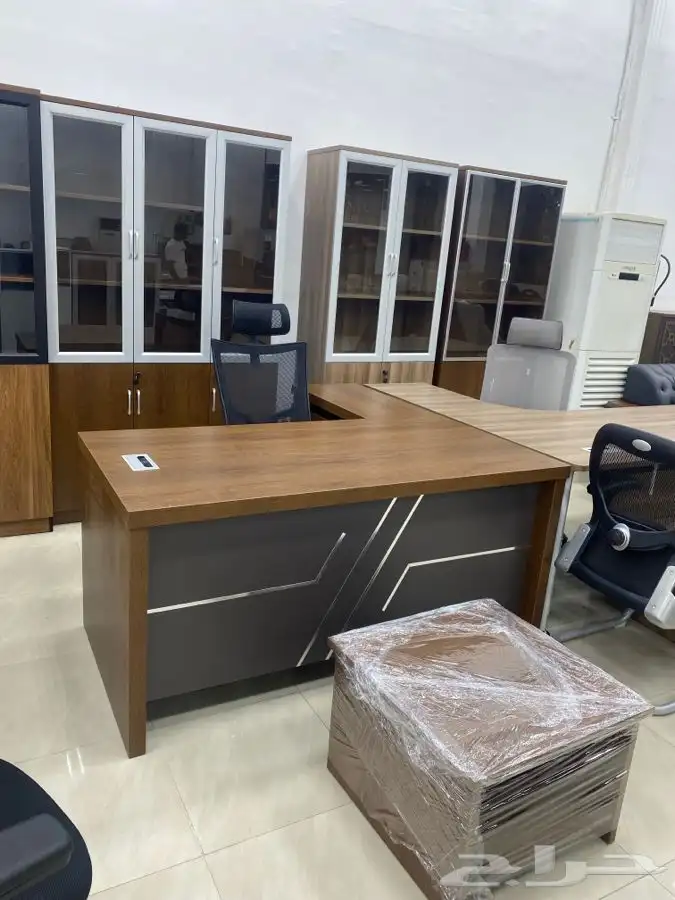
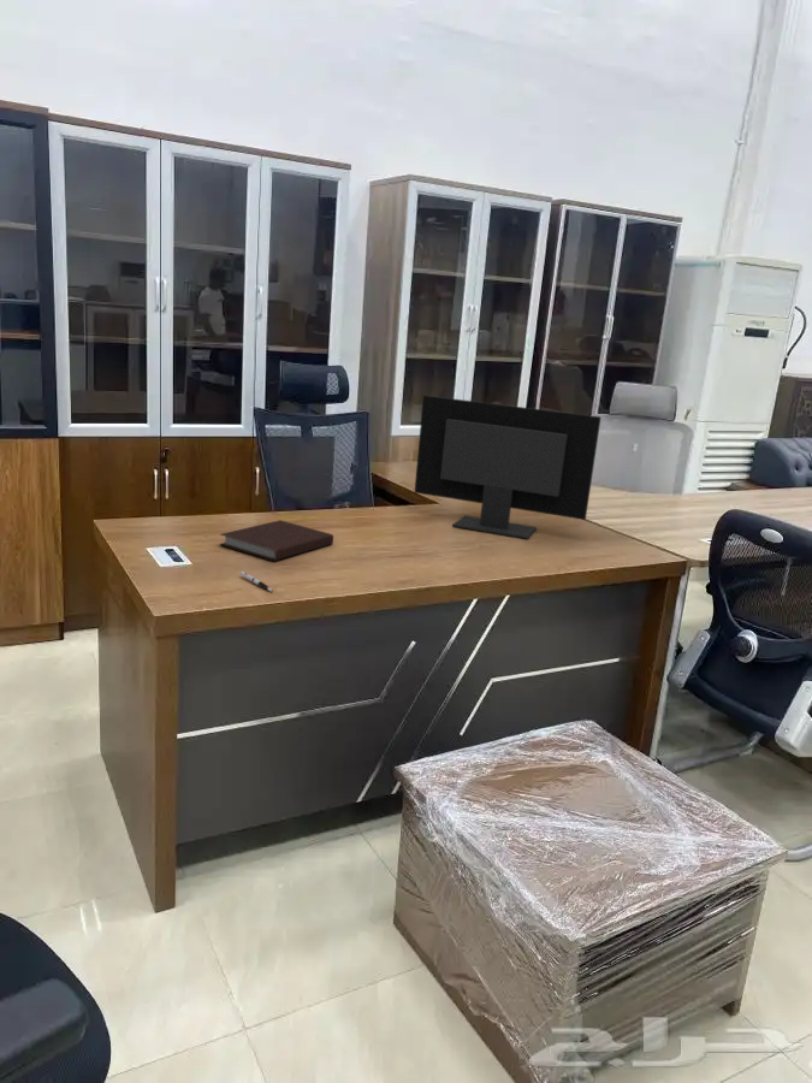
+ notebook [219,519,334,562]
+ computer monitor [414,395,603,540]
+ pen [239,570,274,592]
